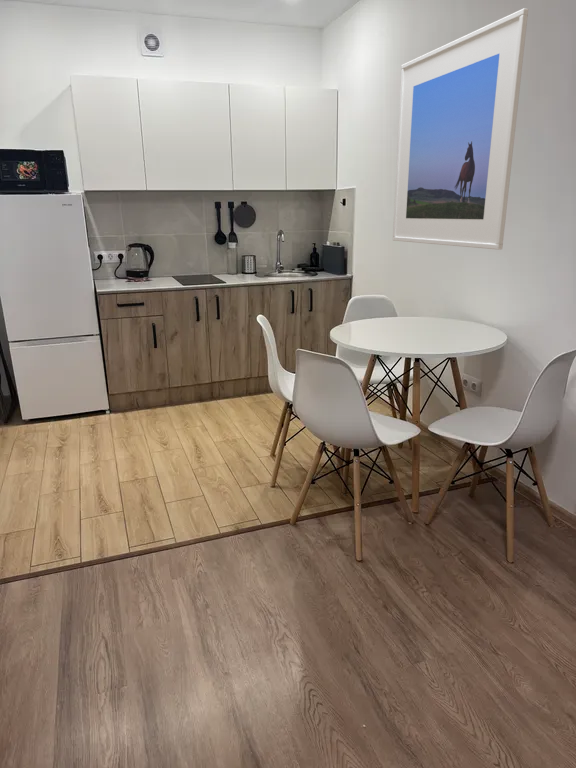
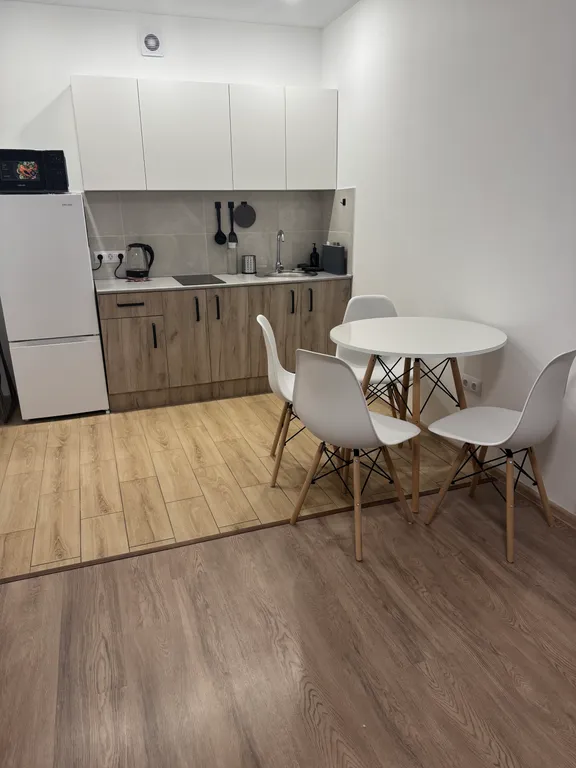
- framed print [392,7,529,251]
